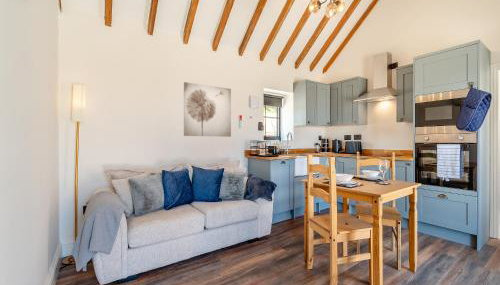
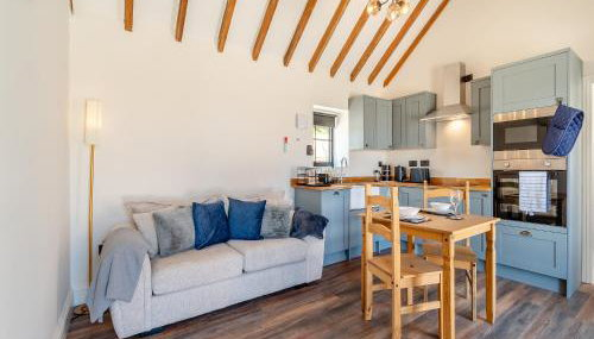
- wall art [183,81,232,138]
